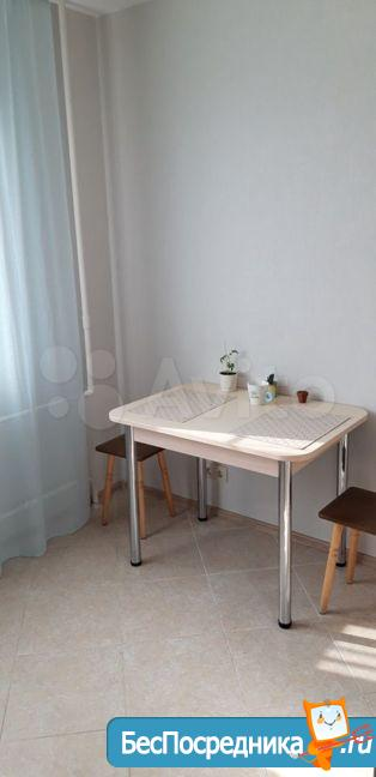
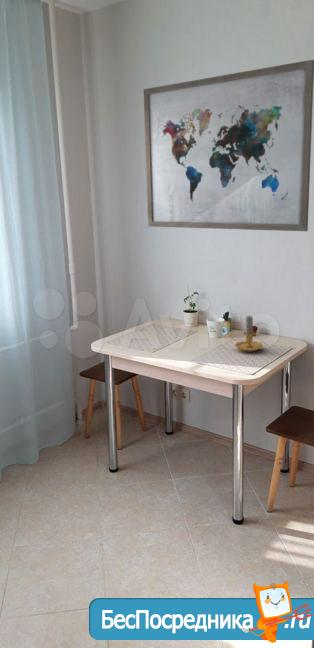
+ wall art [143,59,314,232]
+ candle [234,315,267,353]
